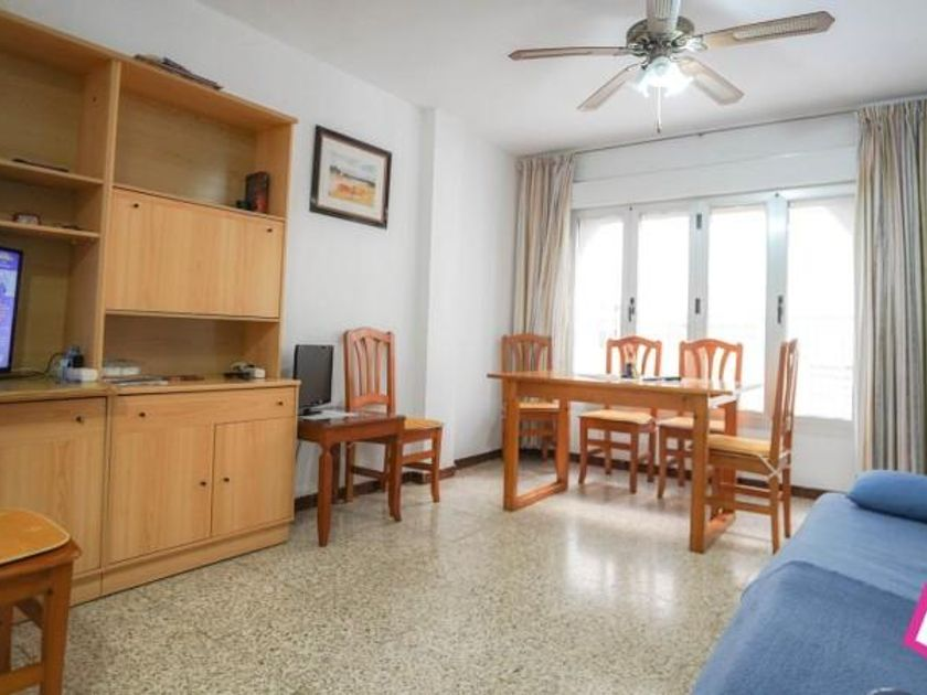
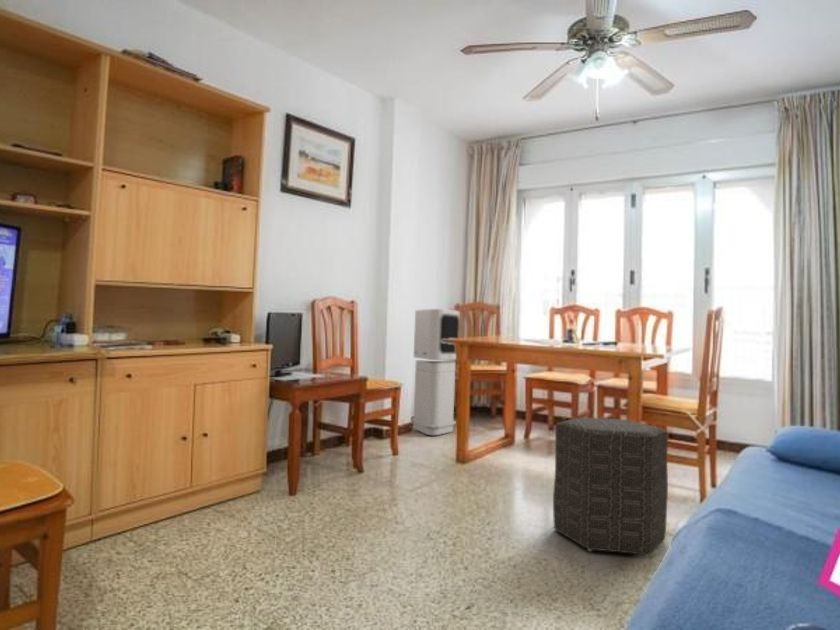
+ air purifier [411,308,461,436]
+ ottoman [552,416,669,557]
